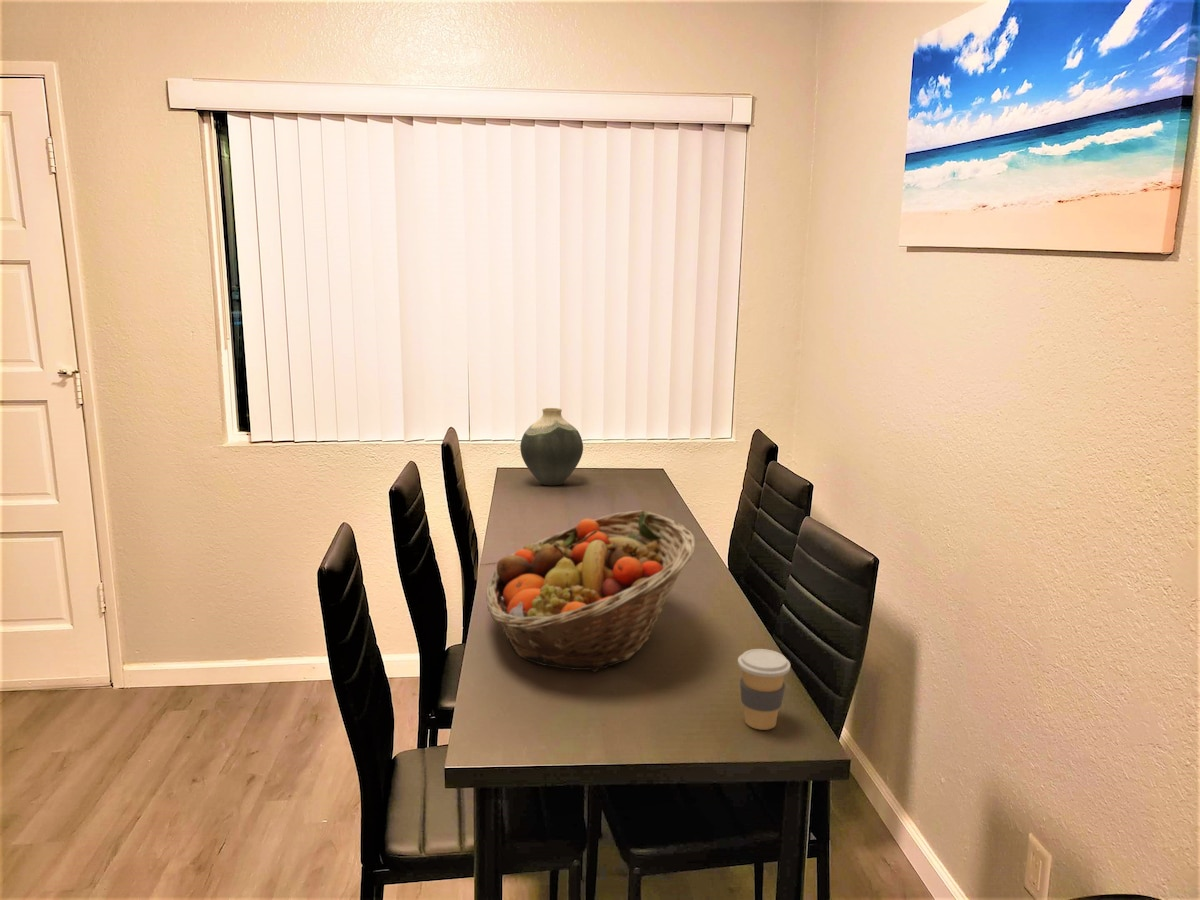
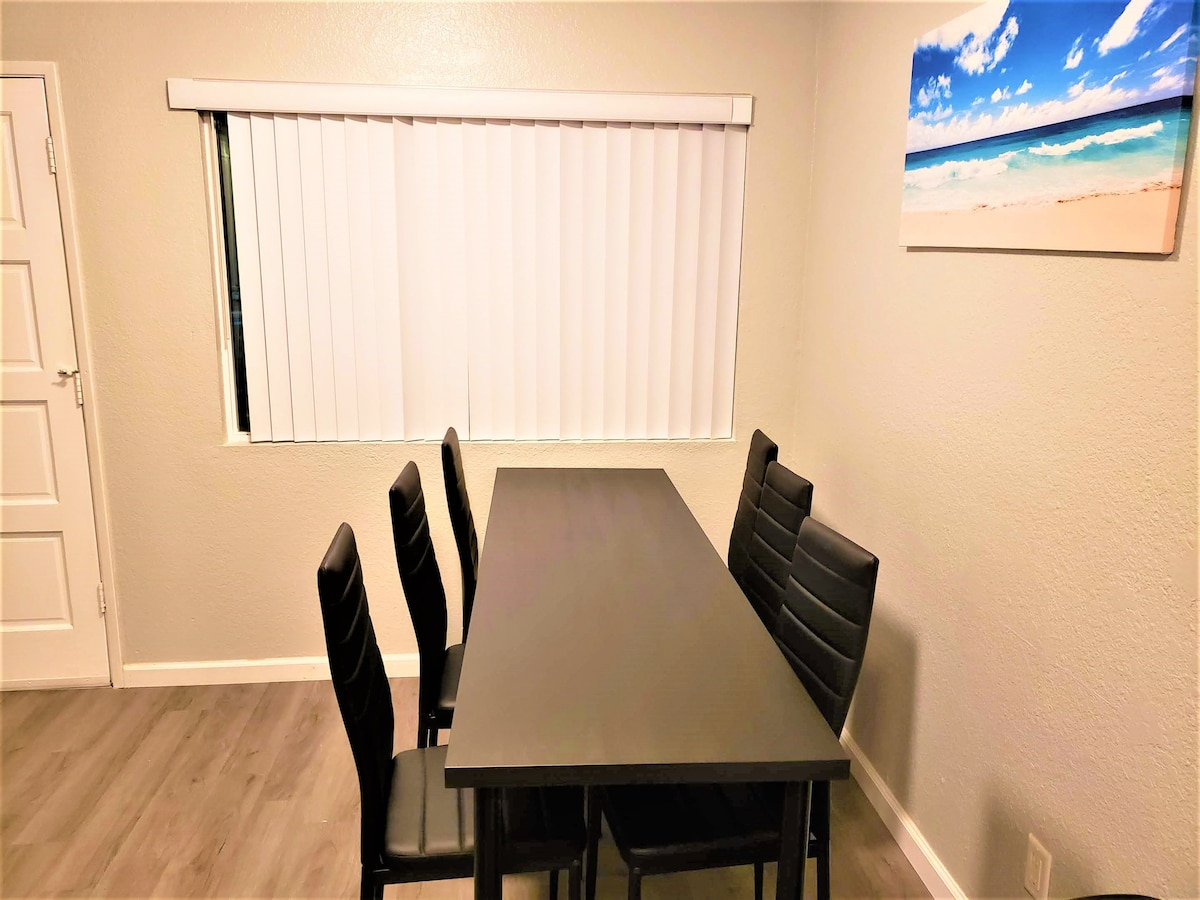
- coffee cup [737,648,791,731]
- vase [519,407,584,487]
- fruit basket [485,509,696,673]
